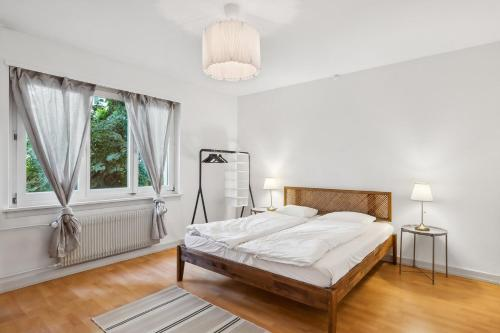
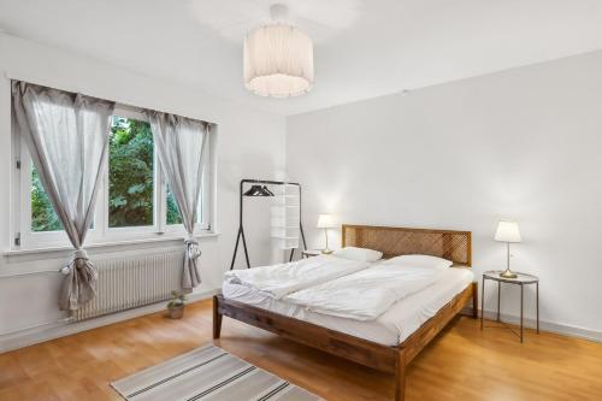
+ potted plant [165,289,189,320]
